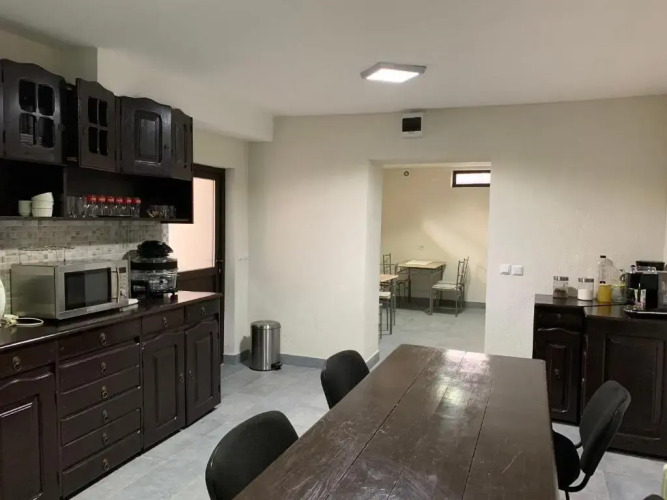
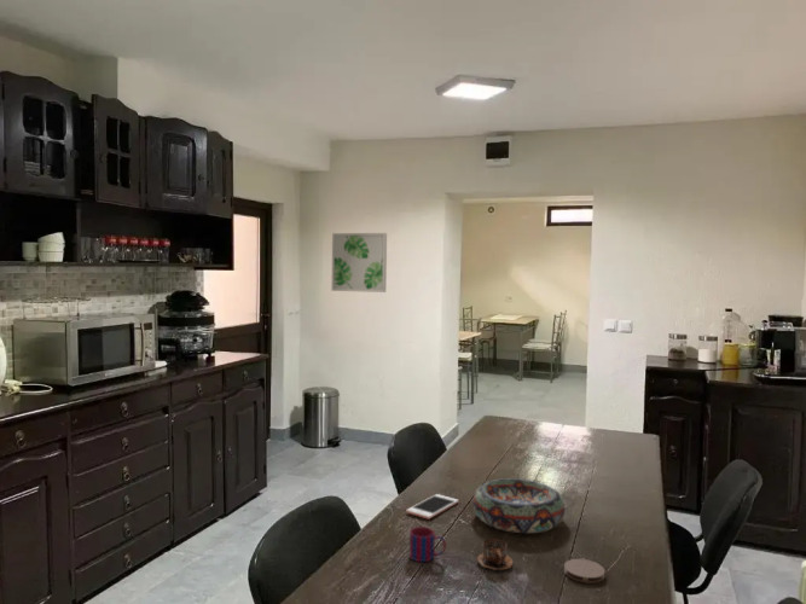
+ wall art [331,232,388,294]
+ cell phone [406,493,459,521]
+ mug [408,525,447,563]
+ coaster [563,558,607,585]
+ cup [476,538,514,571]
+ decorative bowl [471,477,567,534]
